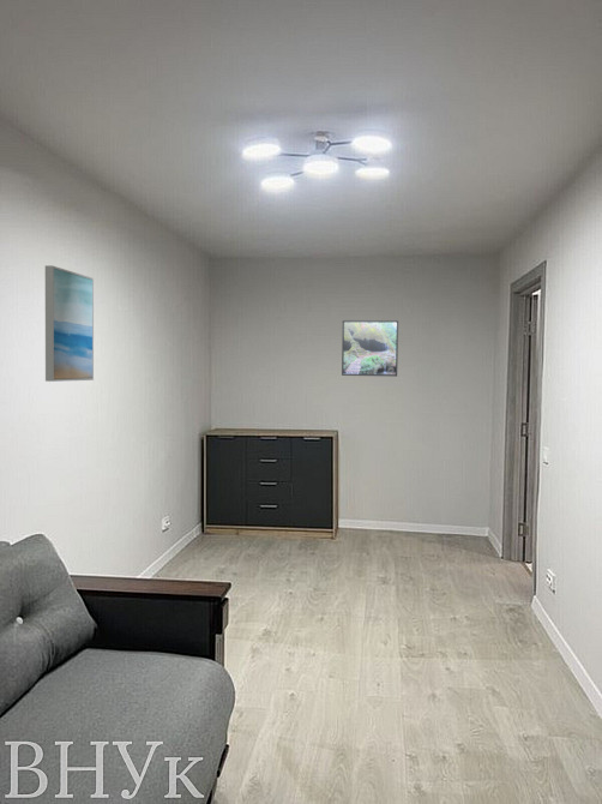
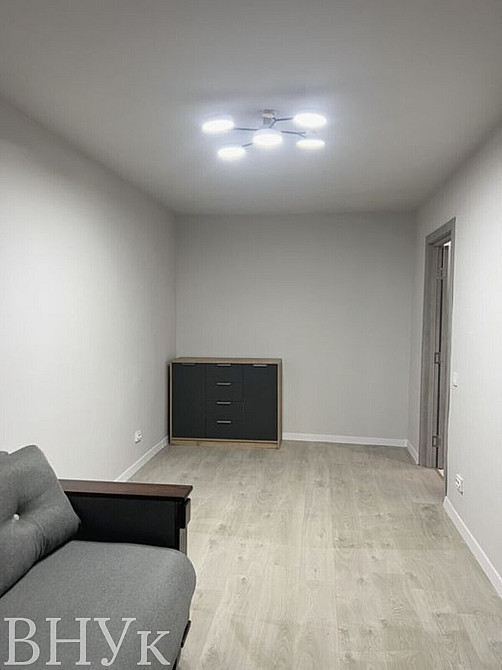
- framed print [341,319,399,378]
- wall art [44,264,95,383]
